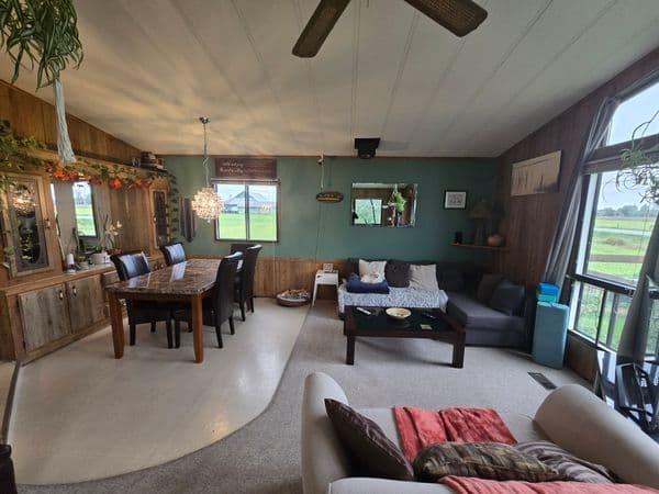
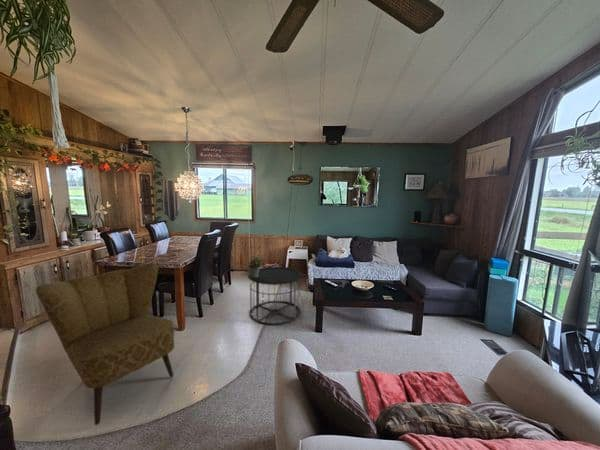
+ side table [247,266,303,326]
+ armchair [35,262,175,426]
+ potted plant [245,254,265,278]
